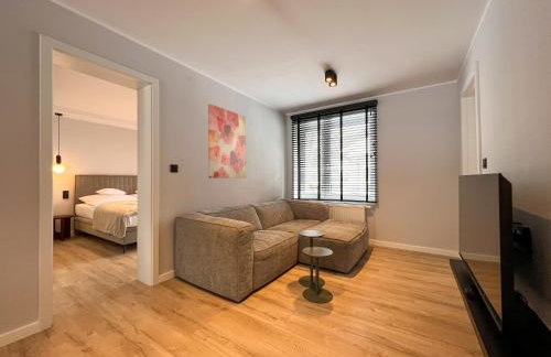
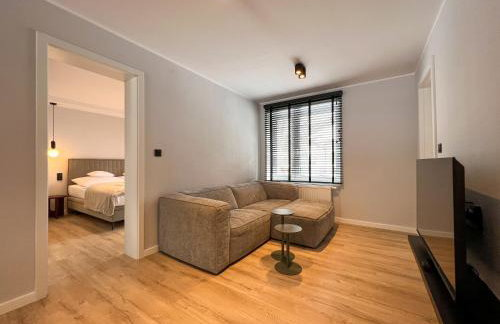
- wall art [207,102,247,180]
